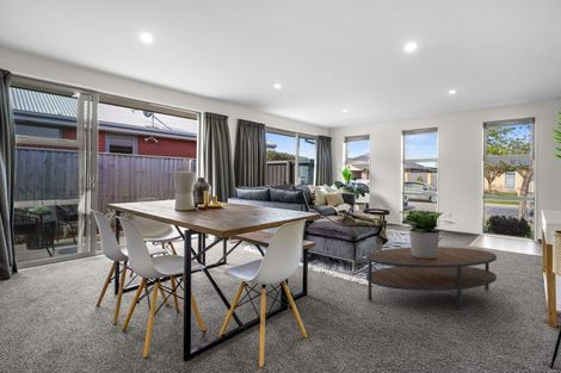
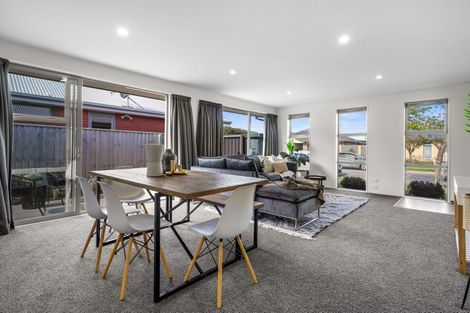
- coffee table [365,245,498,310]
- potted plant [397,210,456,259]
